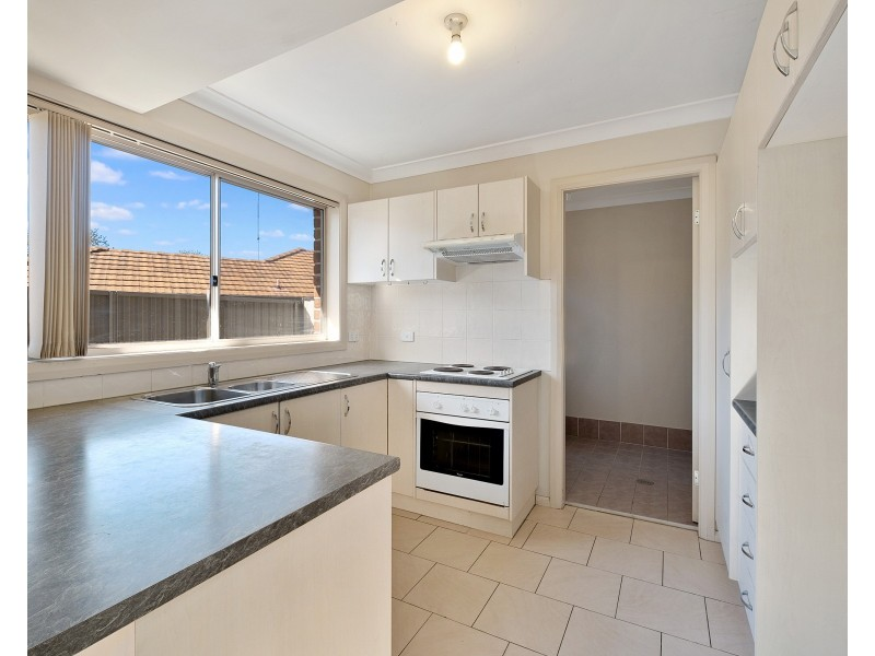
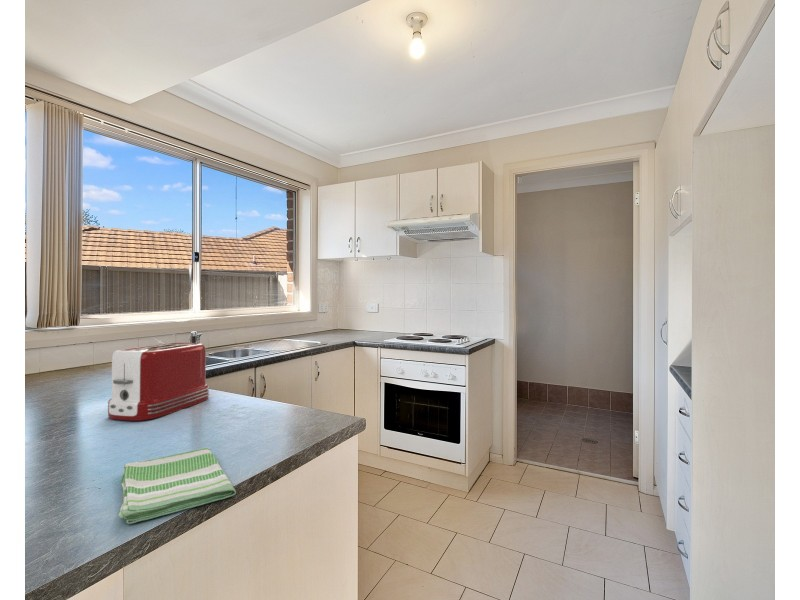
+ dish towel [118,447,237,525]
+ toaster [107,342,210,422]
